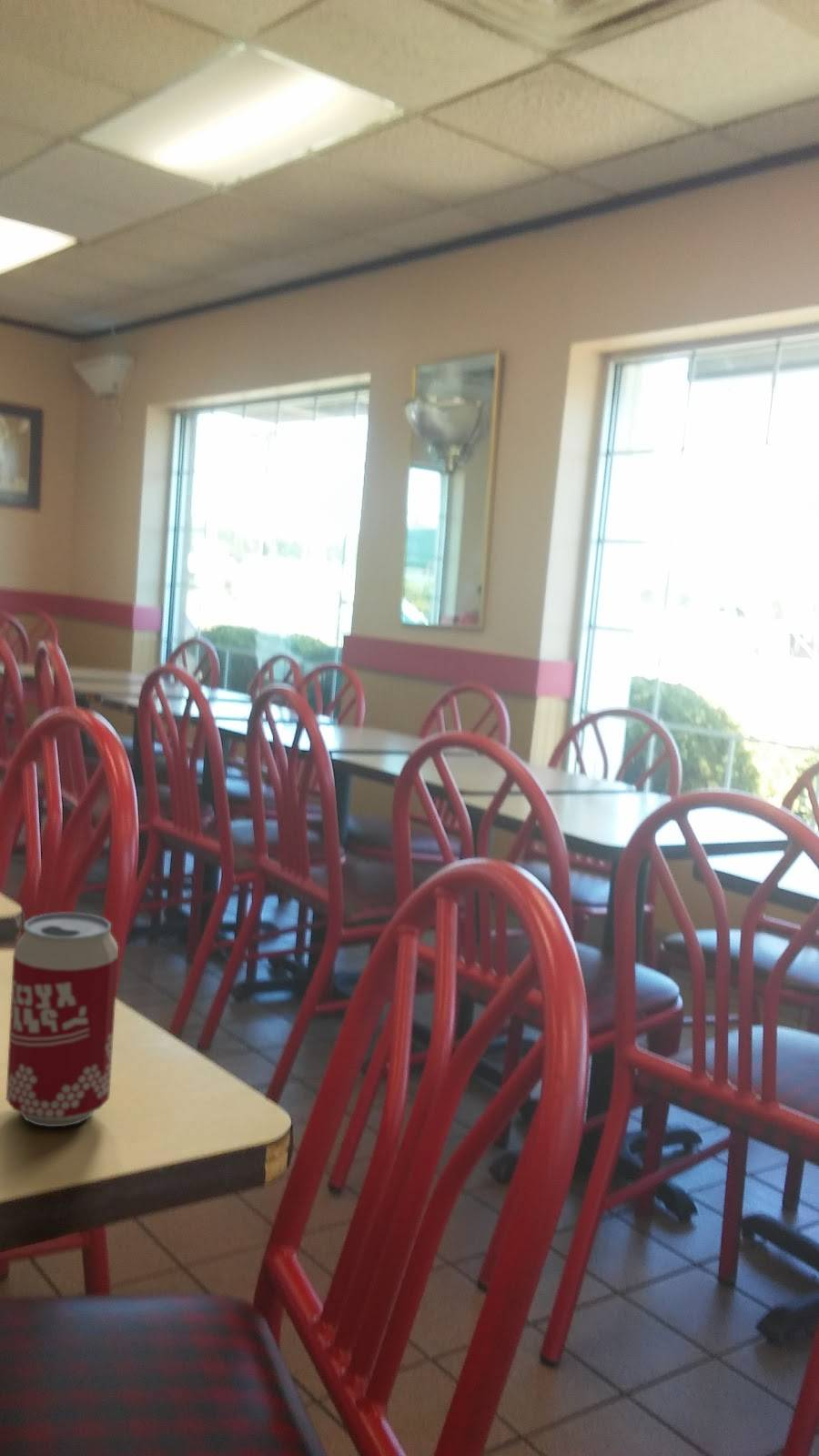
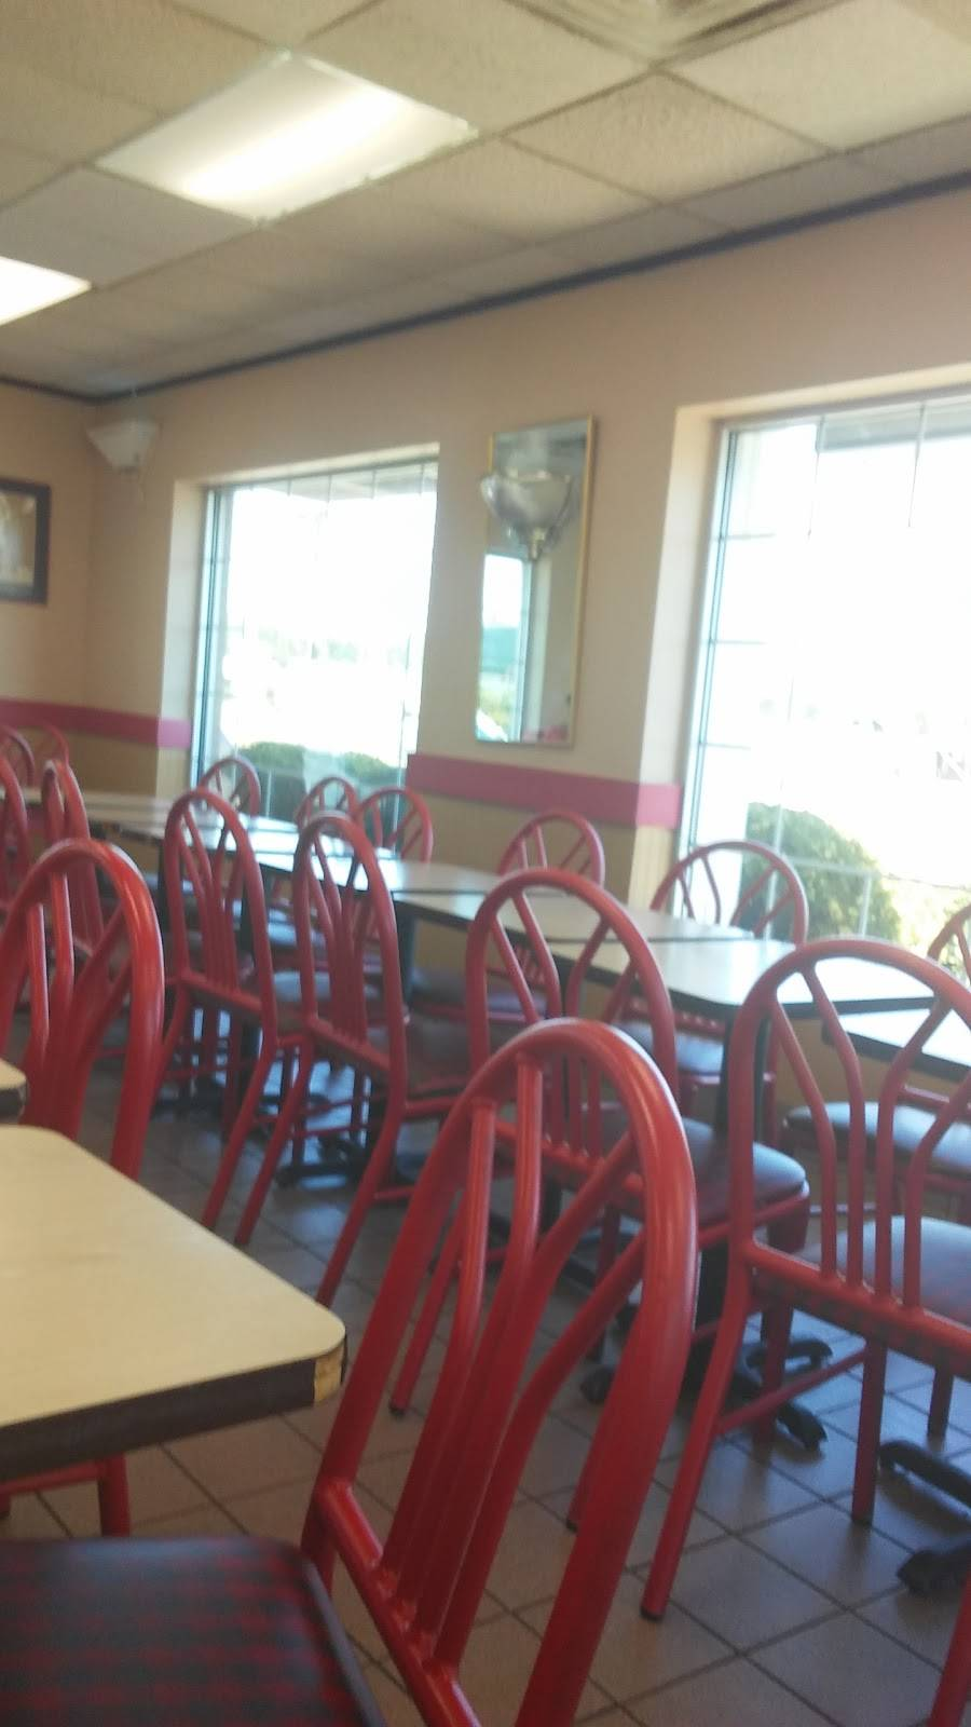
- beverage can [5,912,119,1127]
